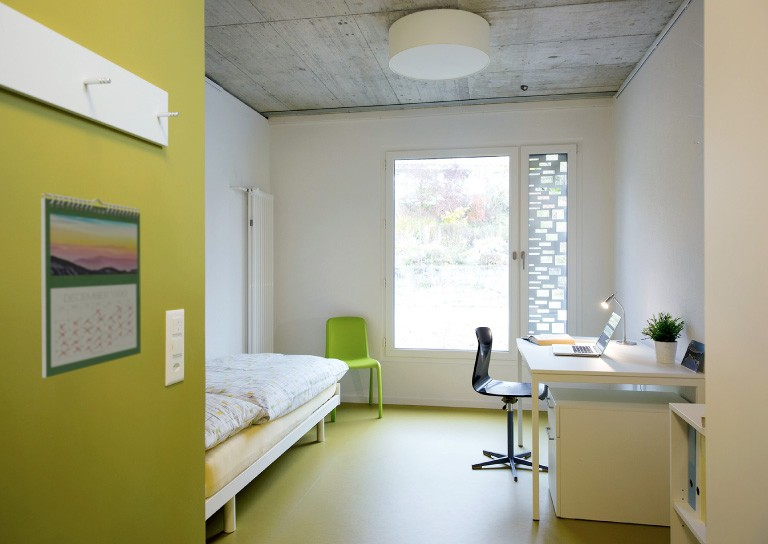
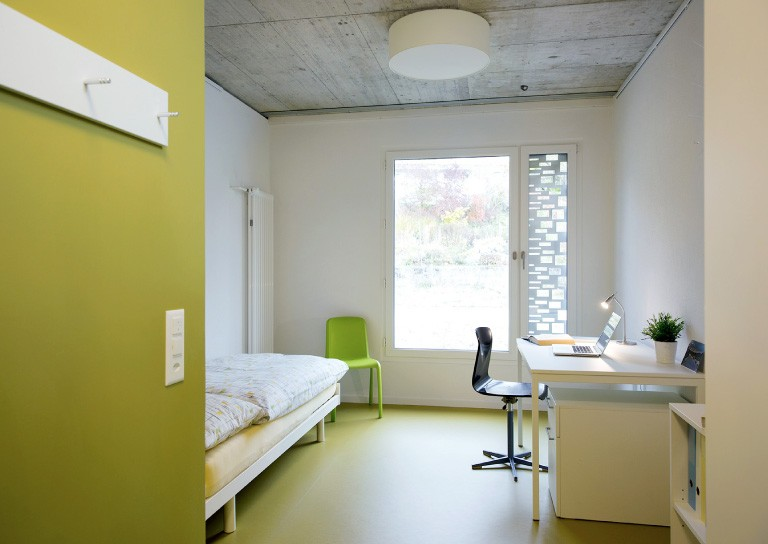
- calendar [40,192,142,379]
